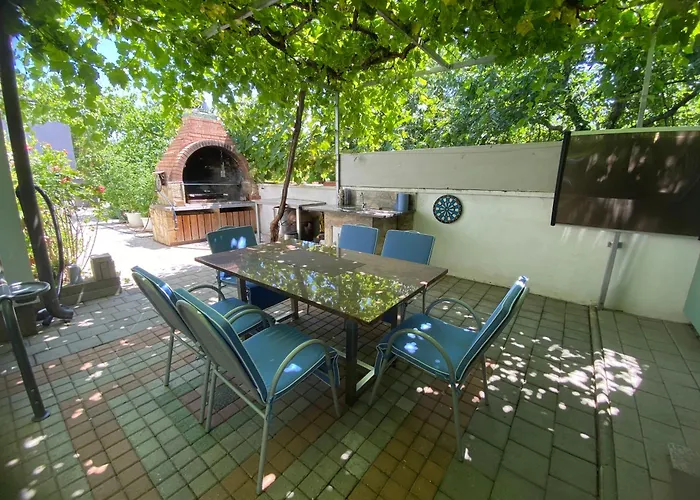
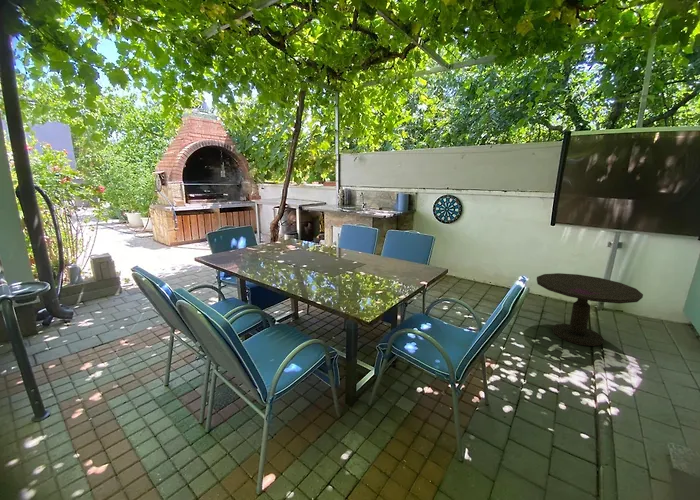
+ side table [536,272,644,347]
